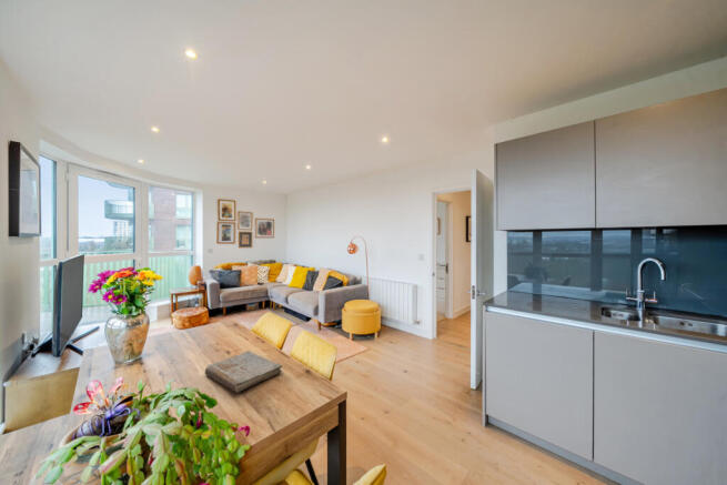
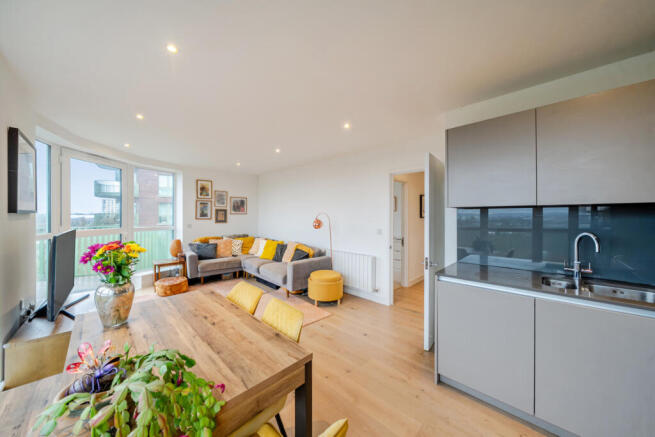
- book [204,350,283,394]
